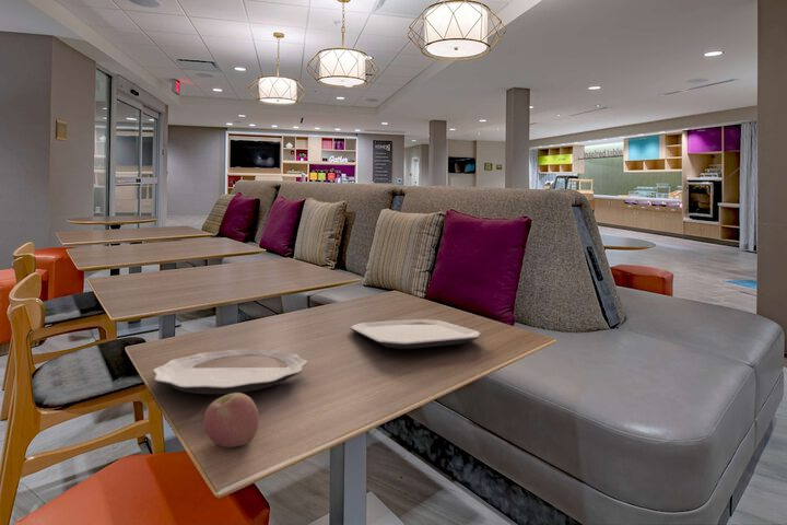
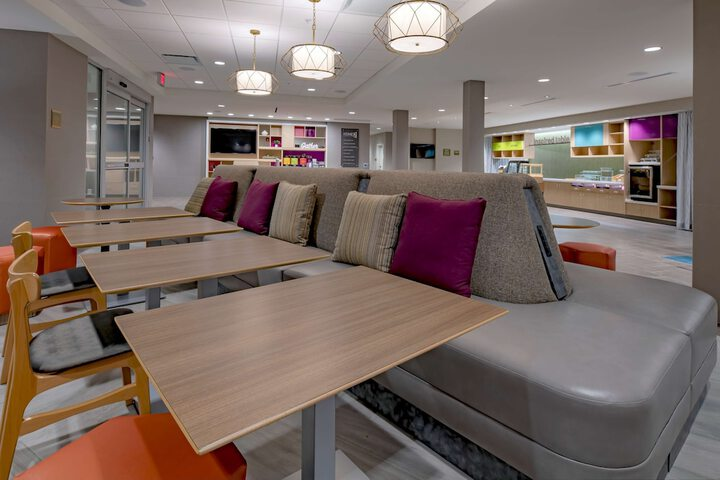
- apple [203,393,260,448]
- plate [152,348,308,395]
- plate [350,318,482,350]
